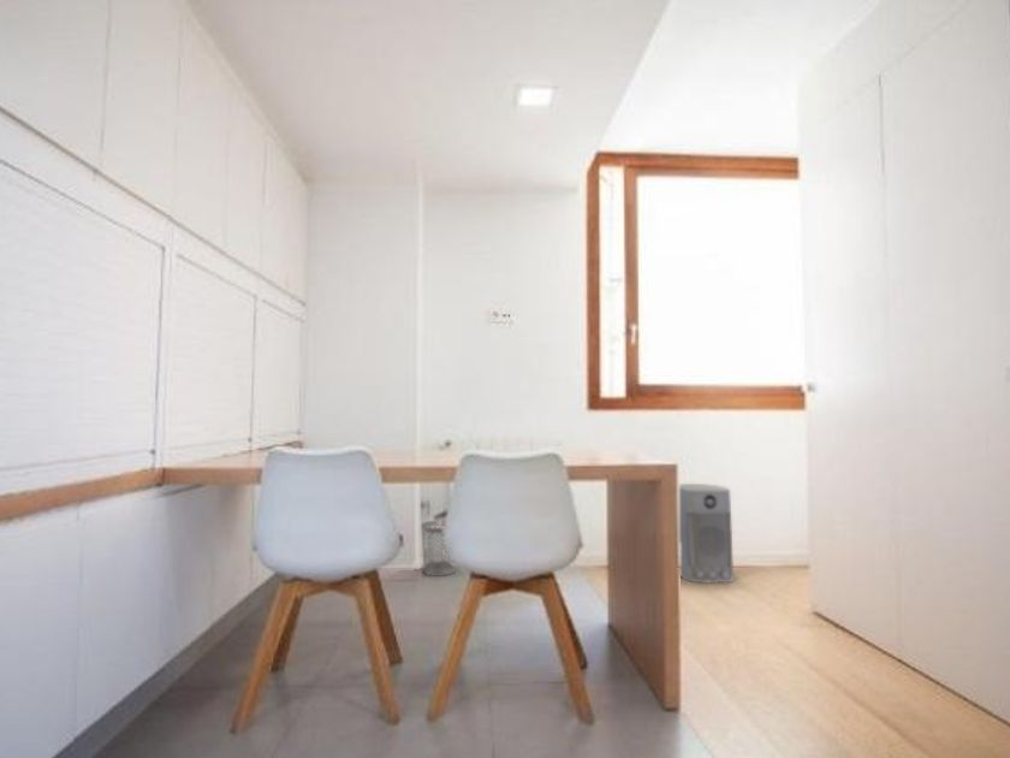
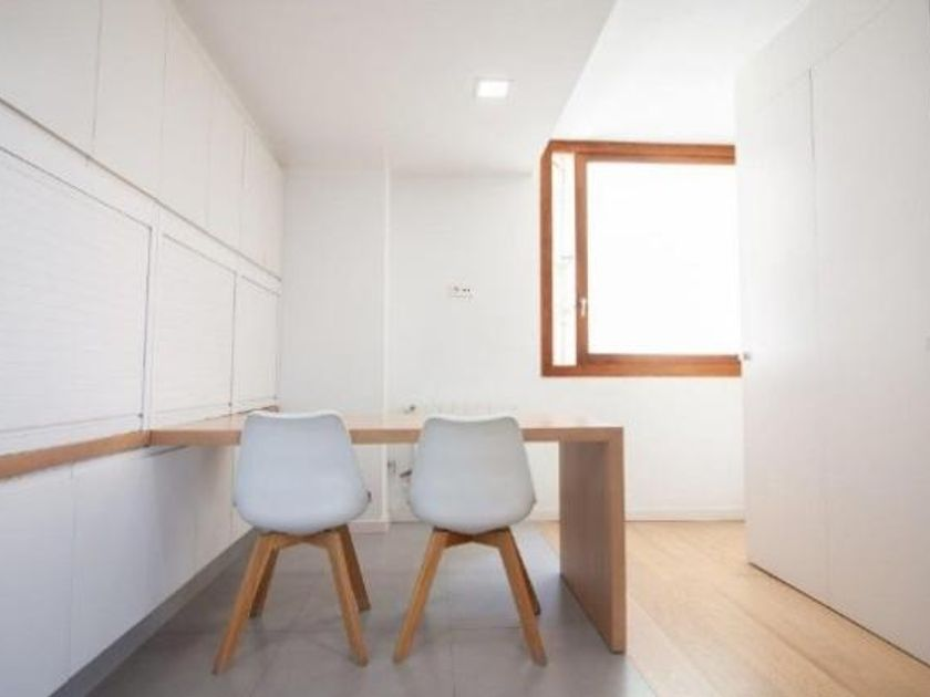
- wastebasket [420,520,457,578]
- air purifier [678,482,735,584]
